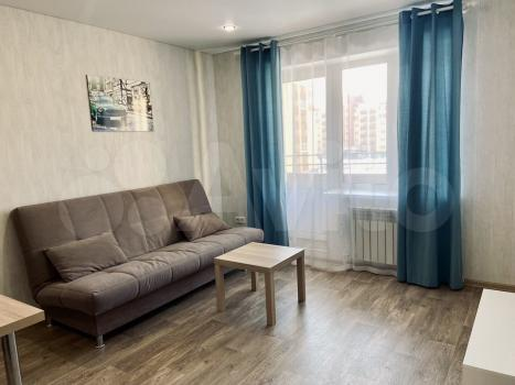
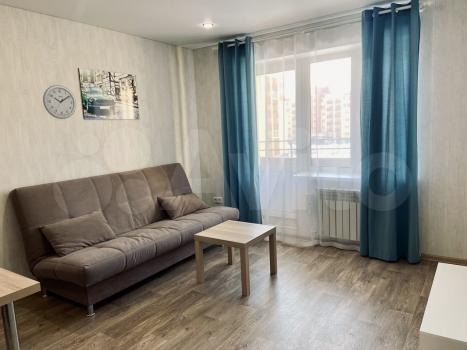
+ wall clock [42,84,77,120]
